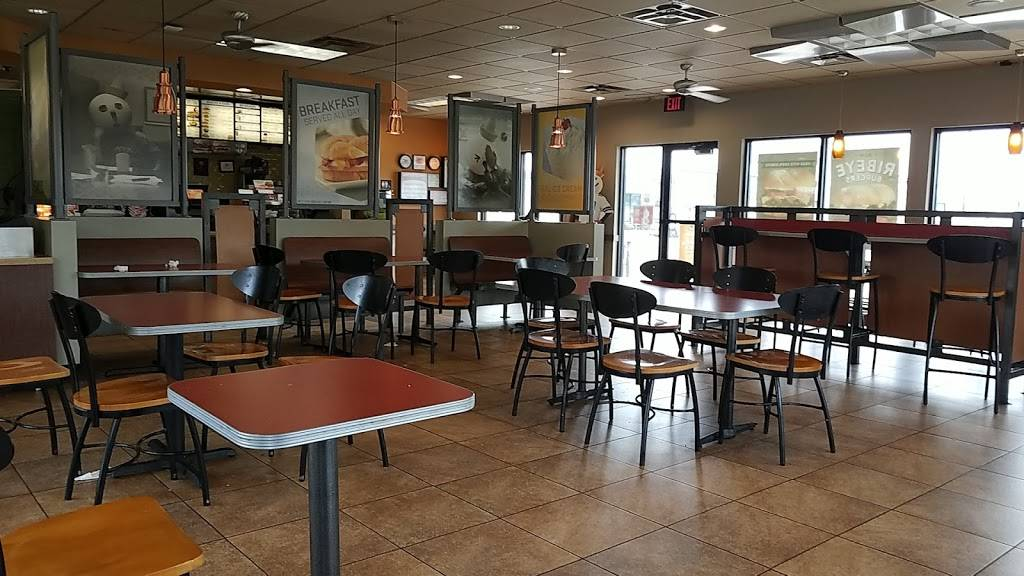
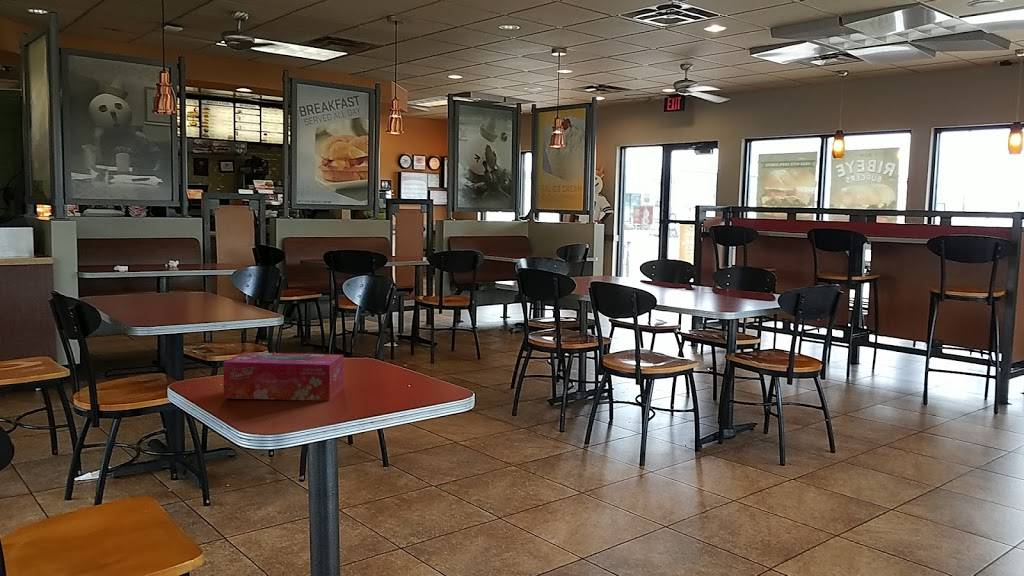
+ tissue box [222,351,344,402]
